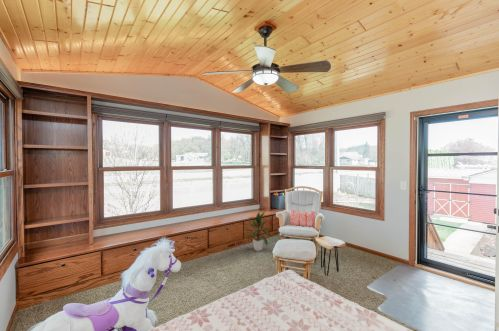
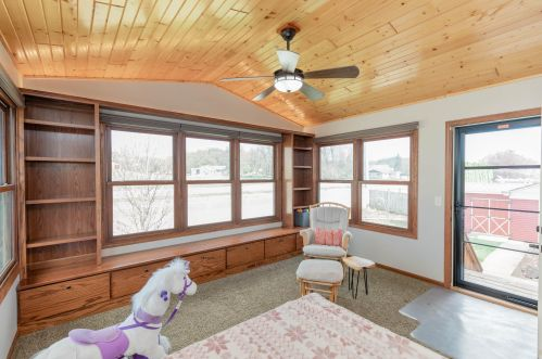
- indoor plant [243,211,271,252]
